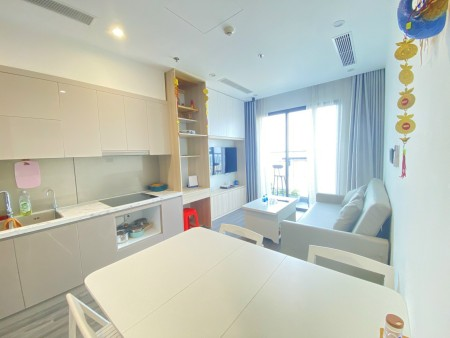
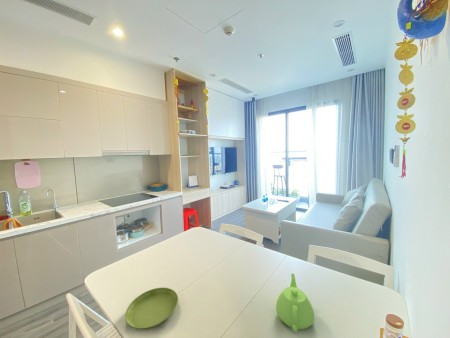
+ teapot [275,273,315,333]
+ saucer [124,287,179,331]
